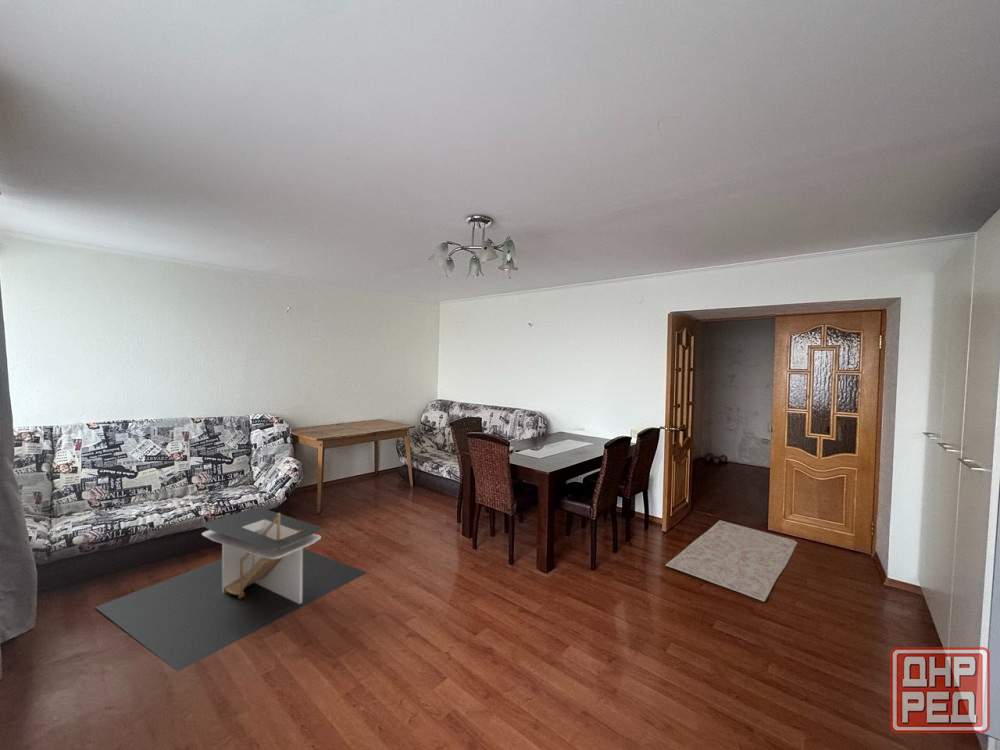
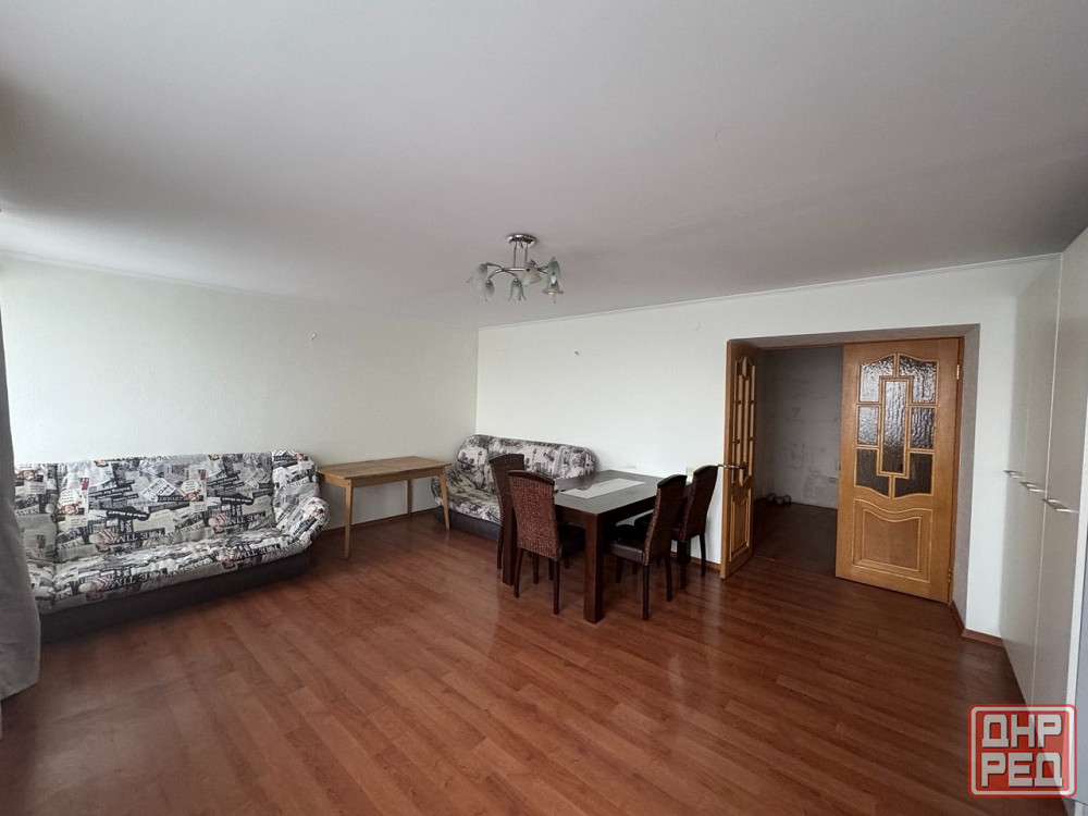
- rug [665,519,798,602]
- coffee table [94,507,369,673]
